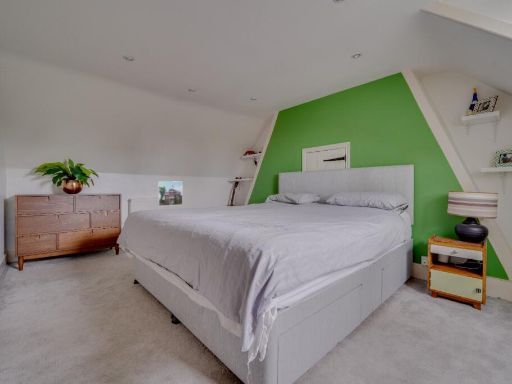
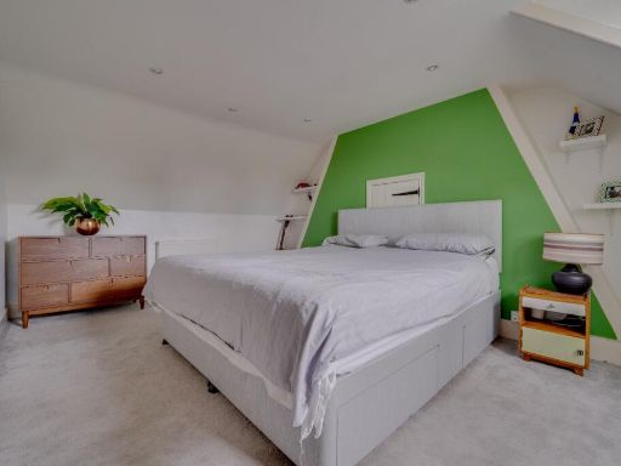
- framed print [157,180,184,207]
